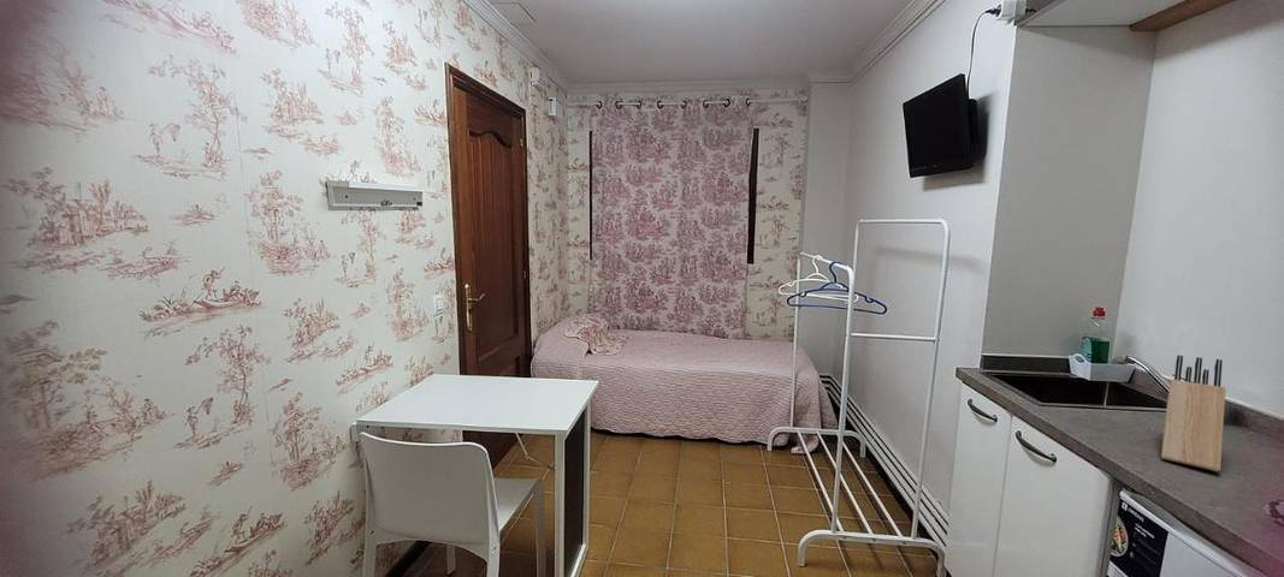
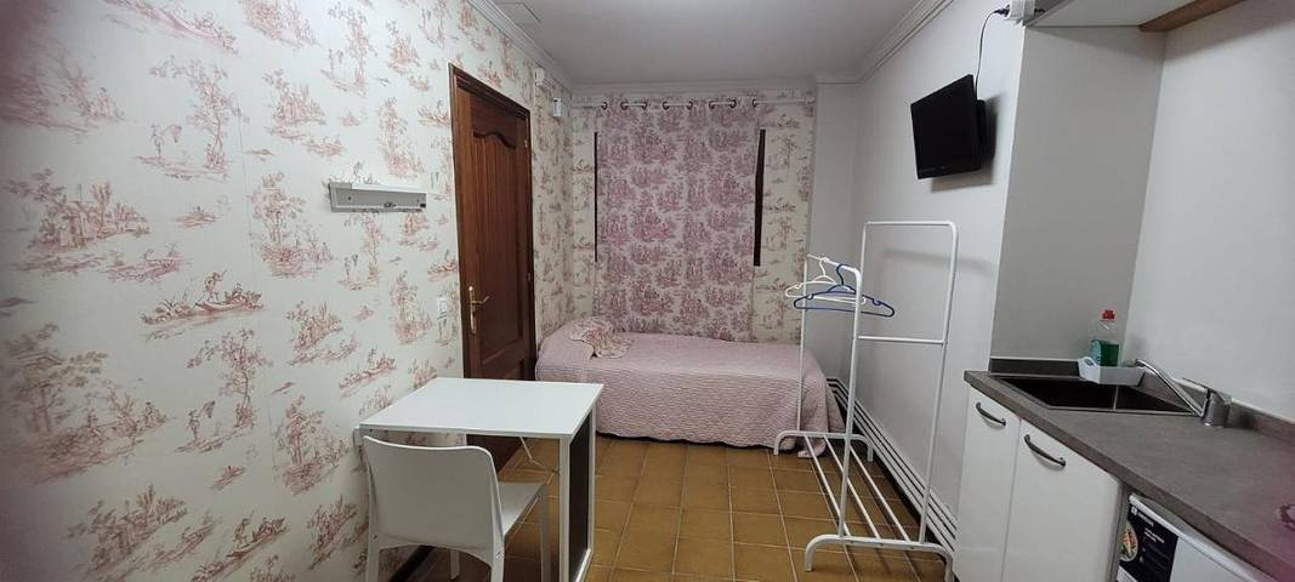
- knife block [1160,355,1226,472]
